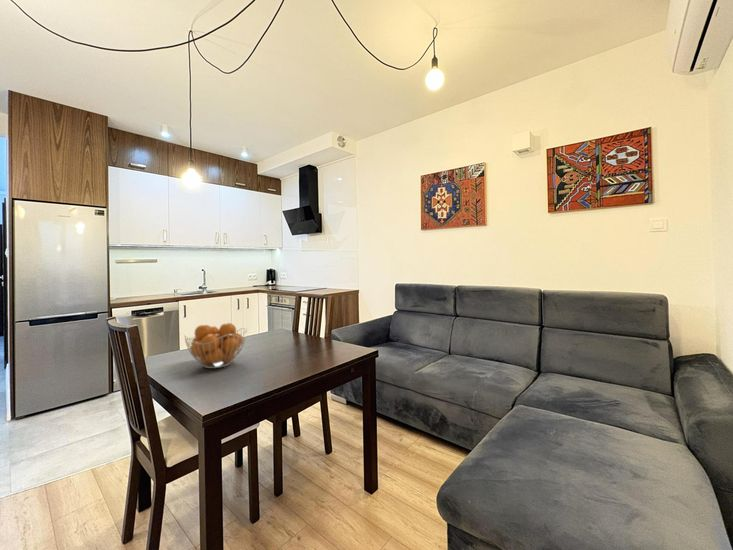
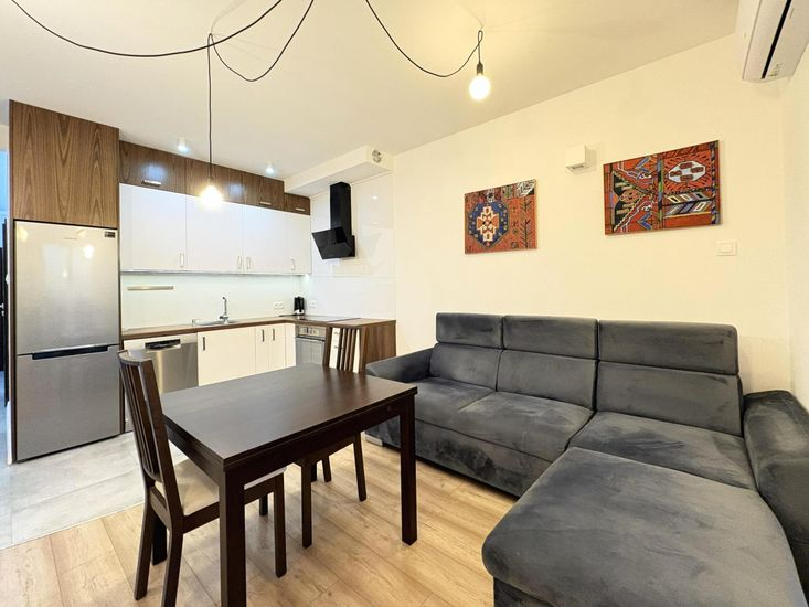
- fruit basket [183,322,248,369]
